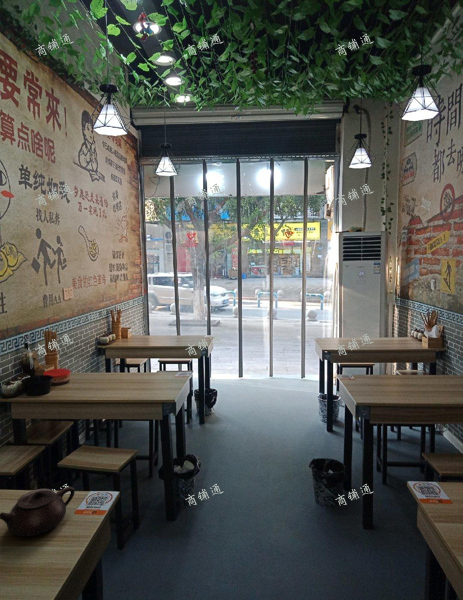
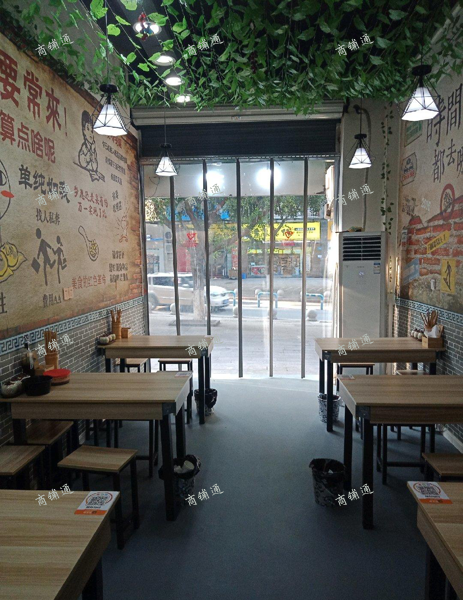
- teapot [0,486,76,538]
